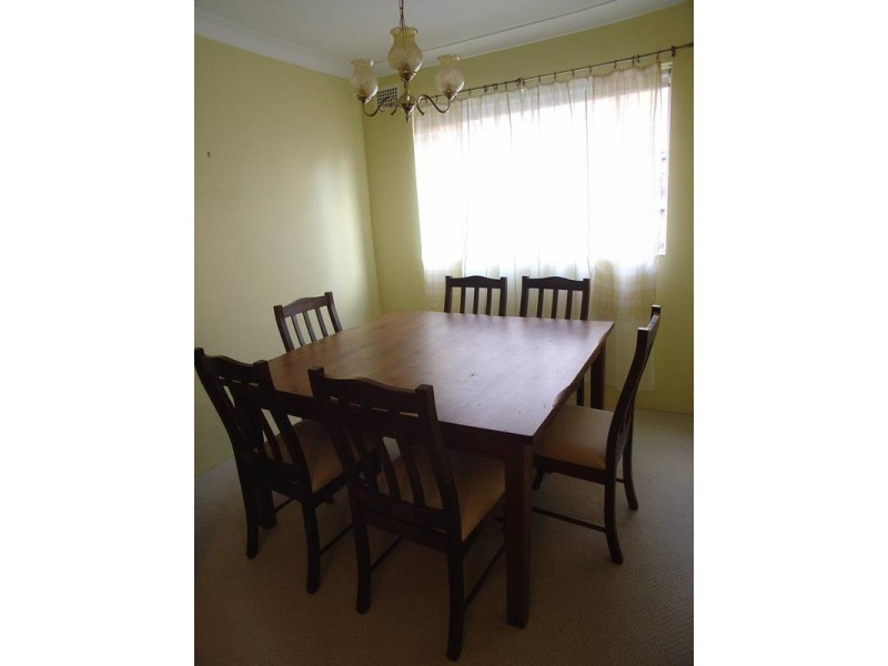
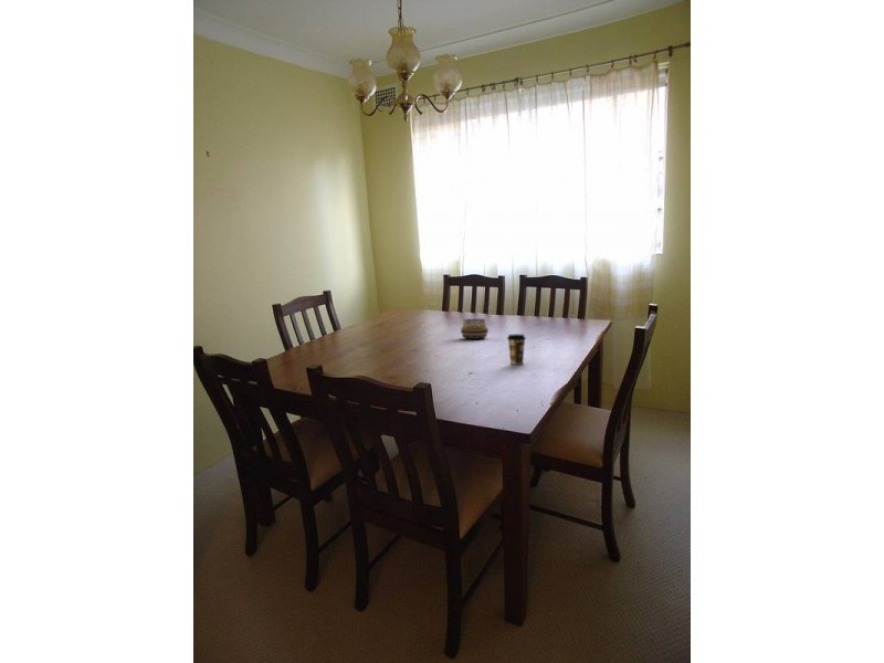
+ coffee cup [506,333,527,366]
+ decorative bowl [460,318,490,340]
